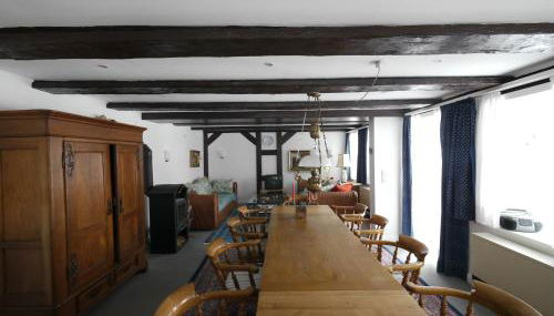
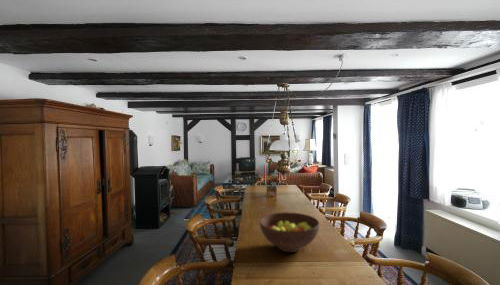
+ fruit bowl [259,211,321,253]
